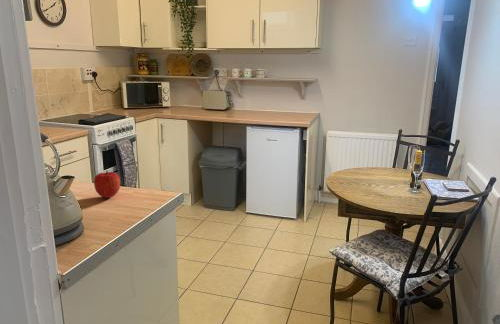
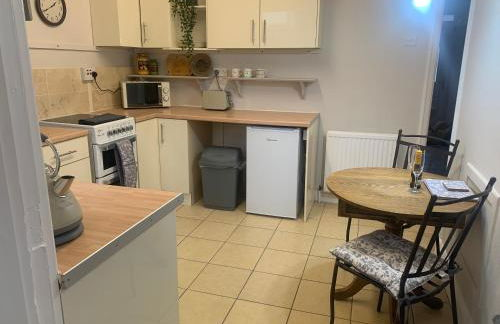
- fruit [93,169,121,199]
